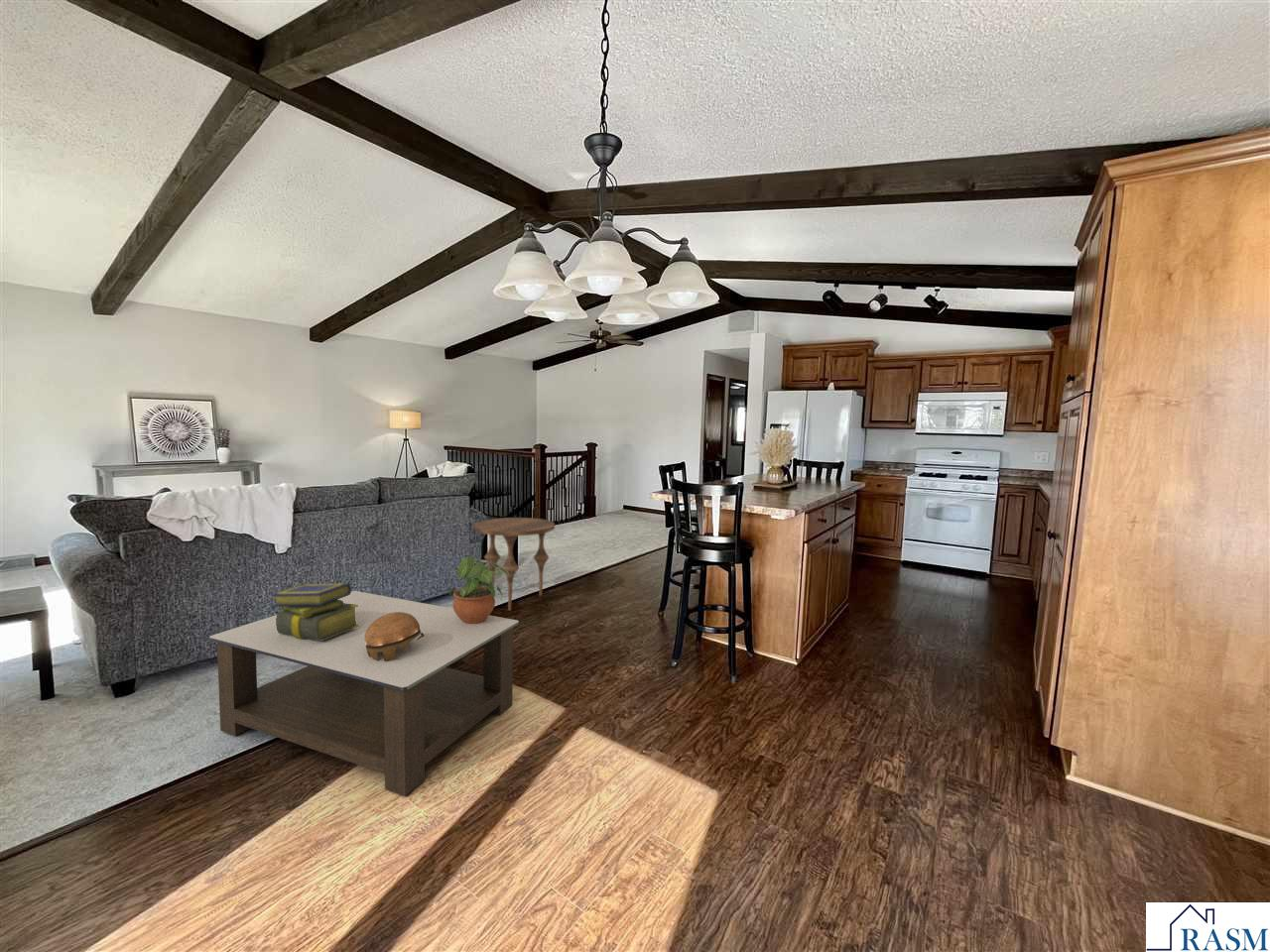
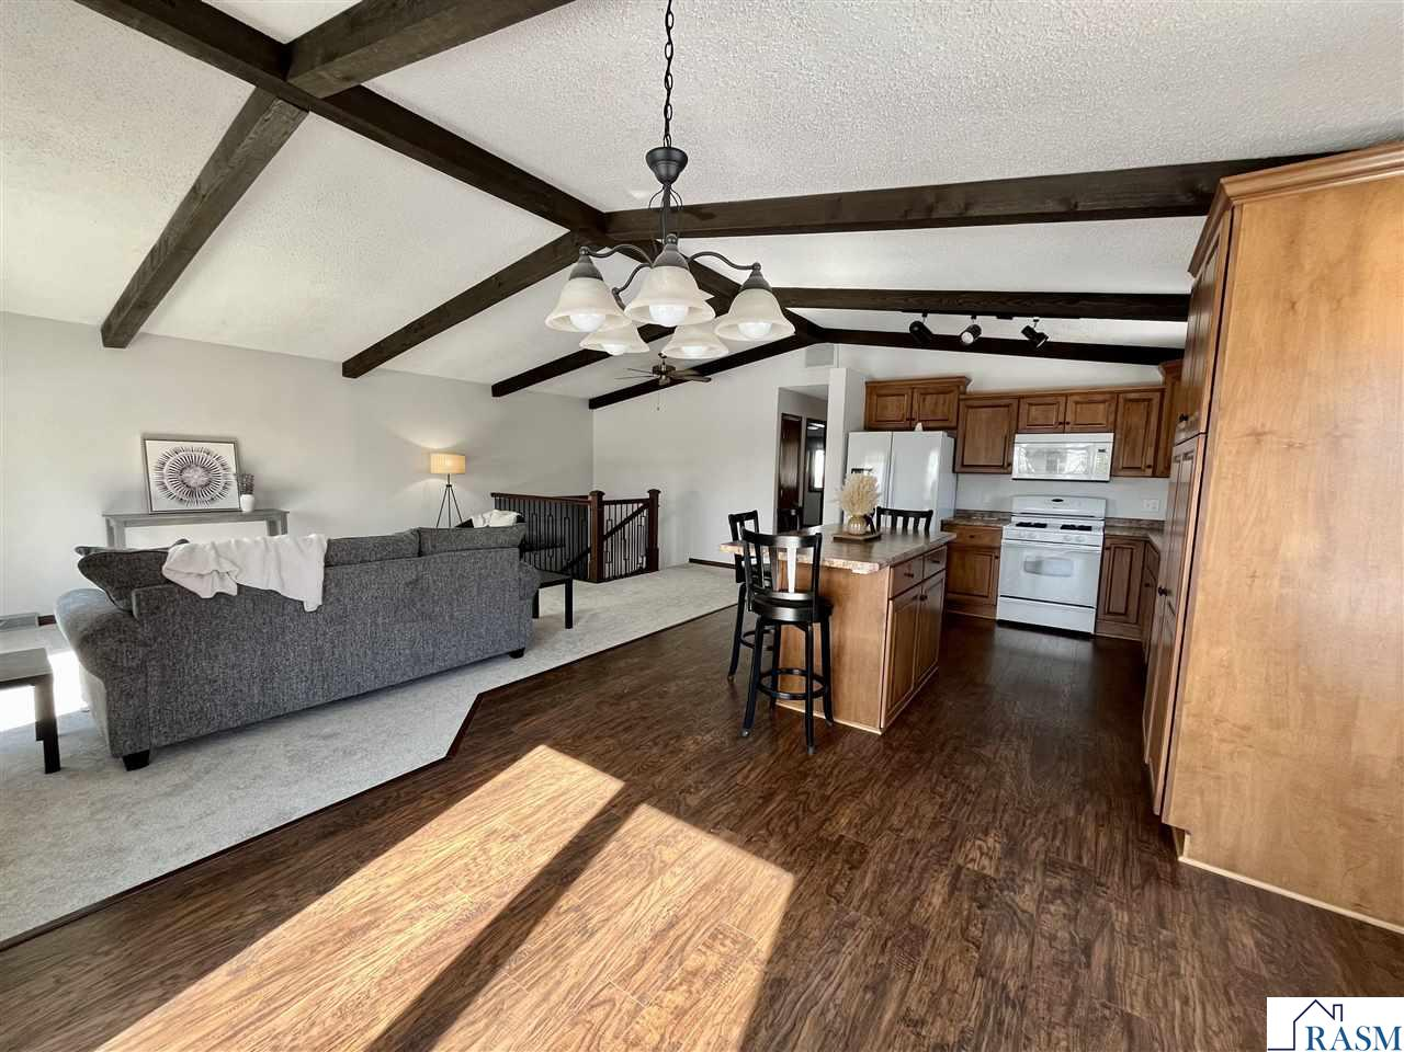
- potted plant [447,553,508,624]
- coffee table [208,590,520,797]
- side table [473,517,556,612]
- stack of books [271,582,359,641]
- decorative bowl [364,612,425,661]
